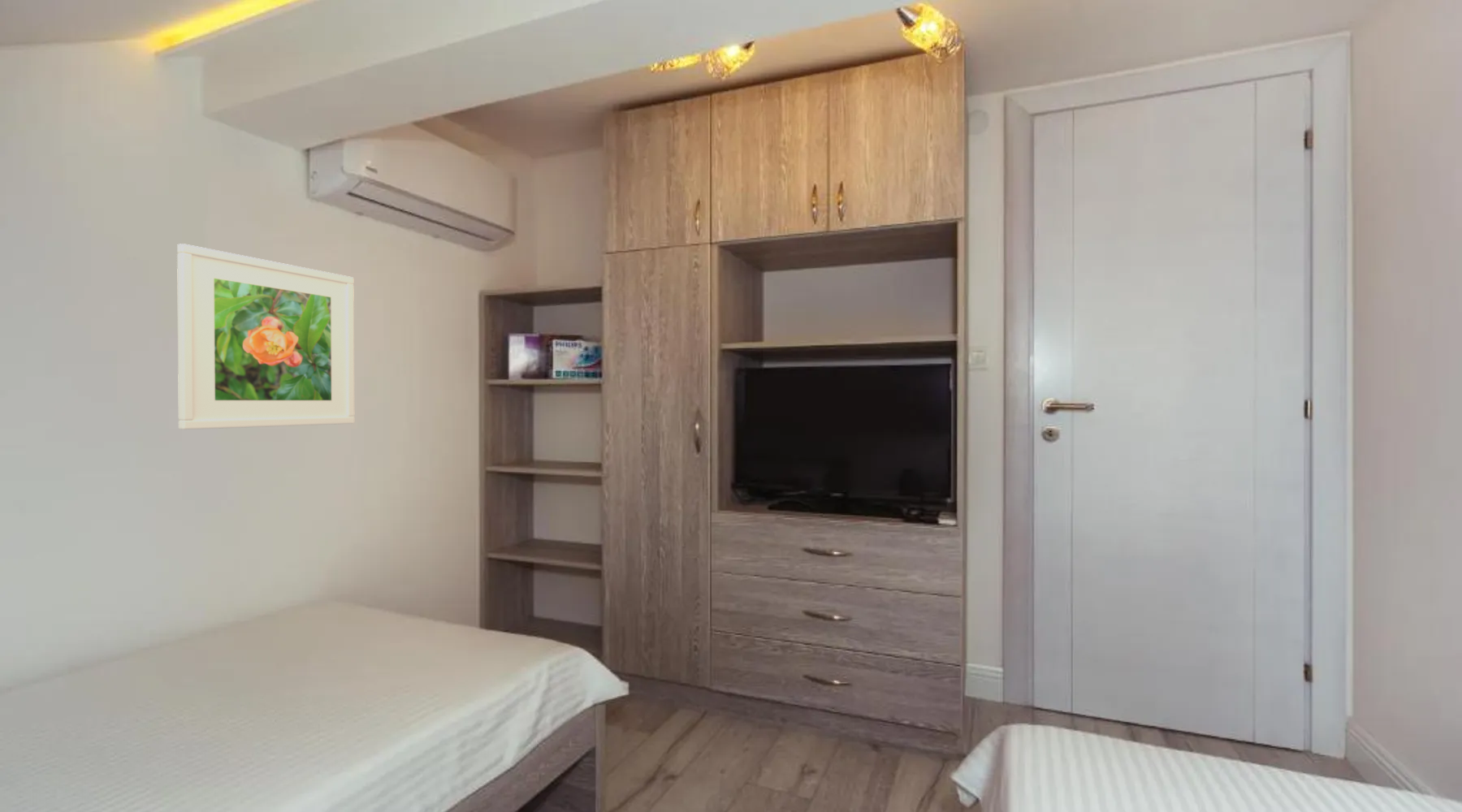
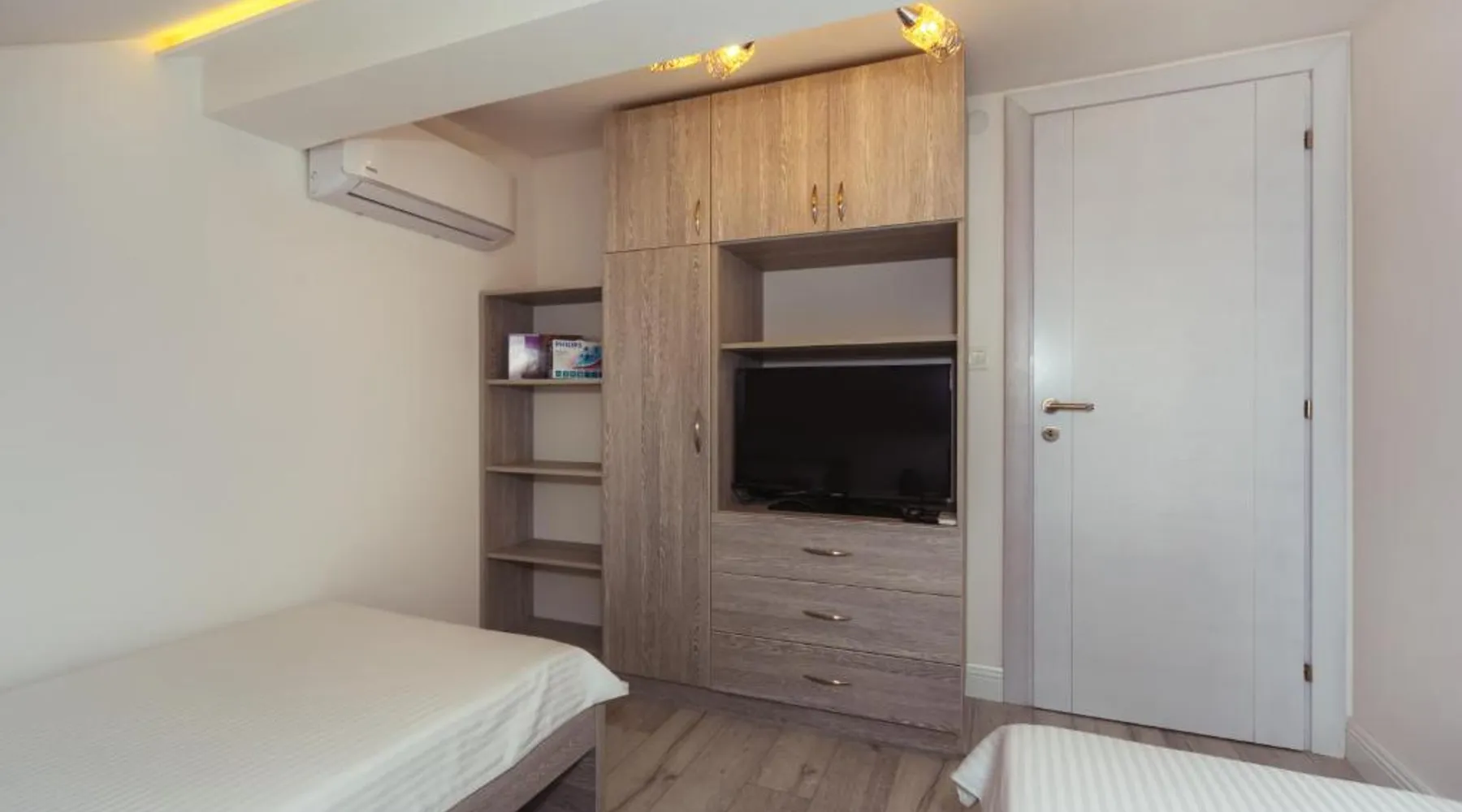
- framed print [176,243,355,430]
